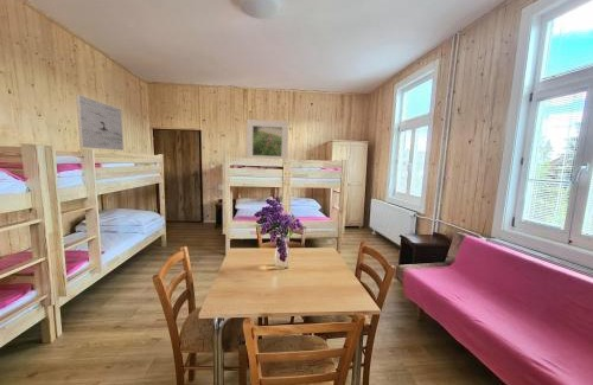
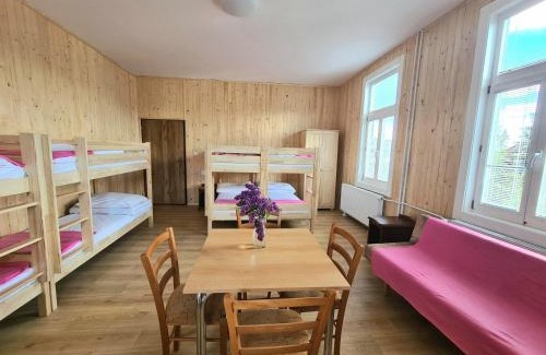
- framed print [246,118,289,160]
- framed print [75,94,125,152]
